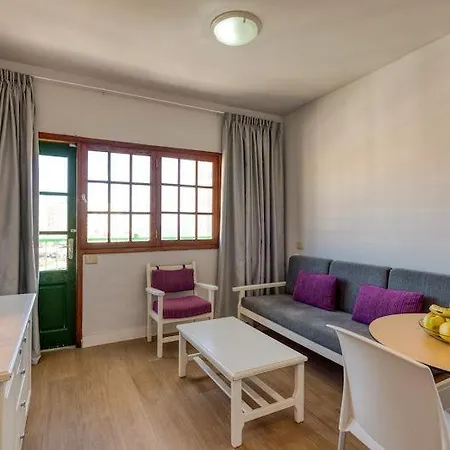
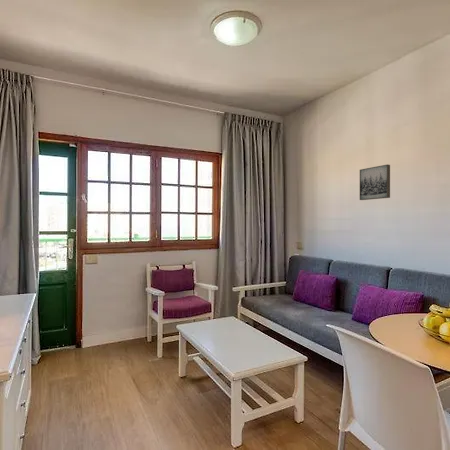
+ wall art [359,163,391,201]
